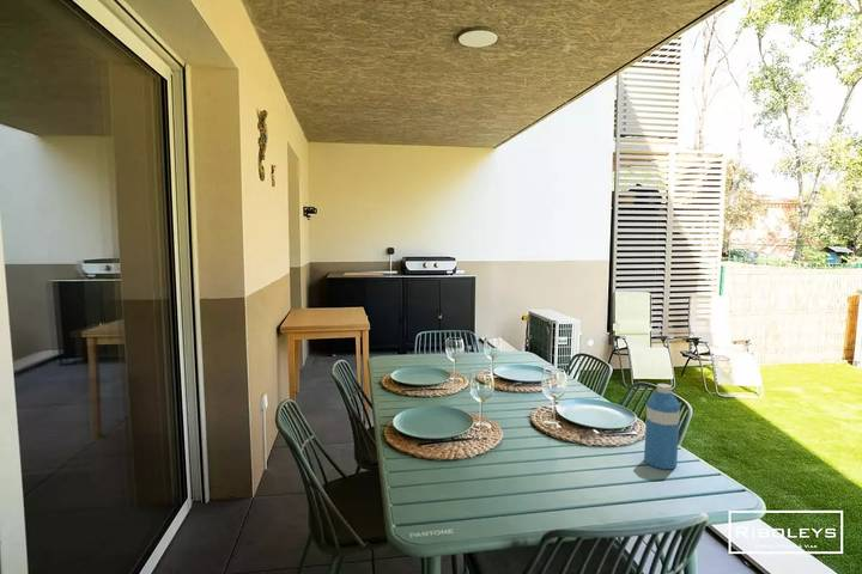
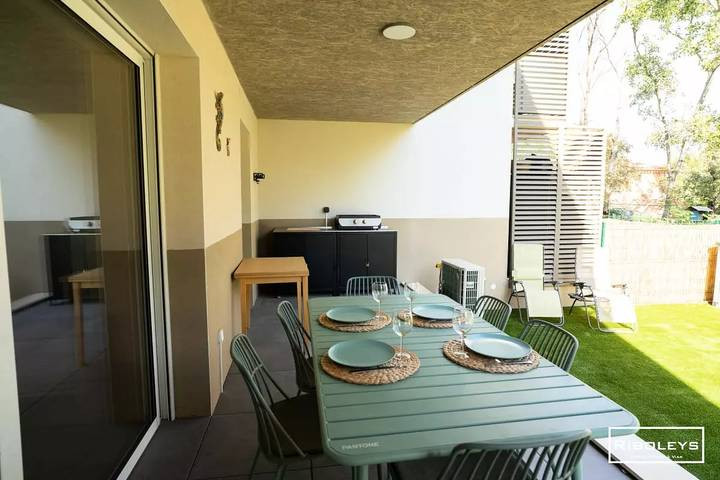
- water bottle [643,383,681,470]
